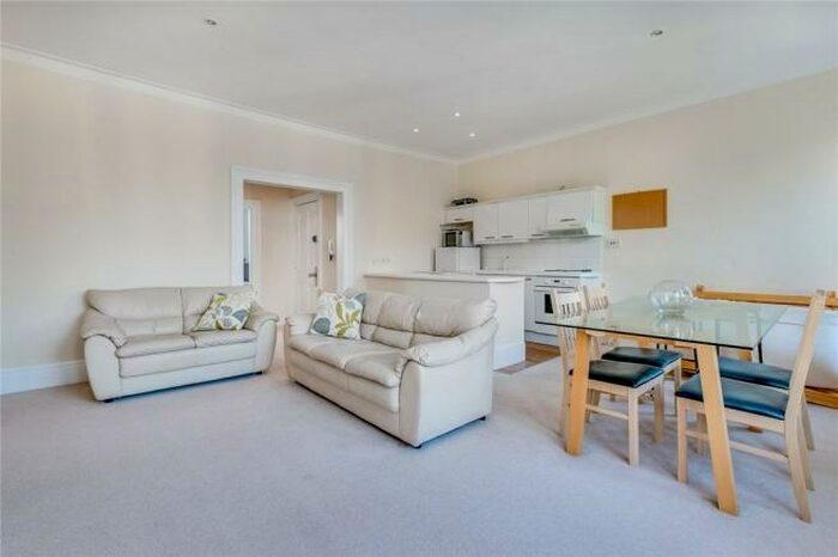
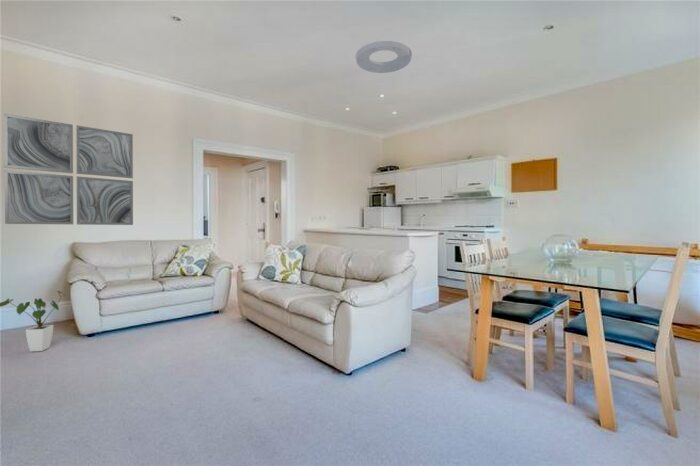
+ wall art [3,113,134,226]
+ house plant [0,290,66,353]
+ ceiling light [355,40,413,74]
